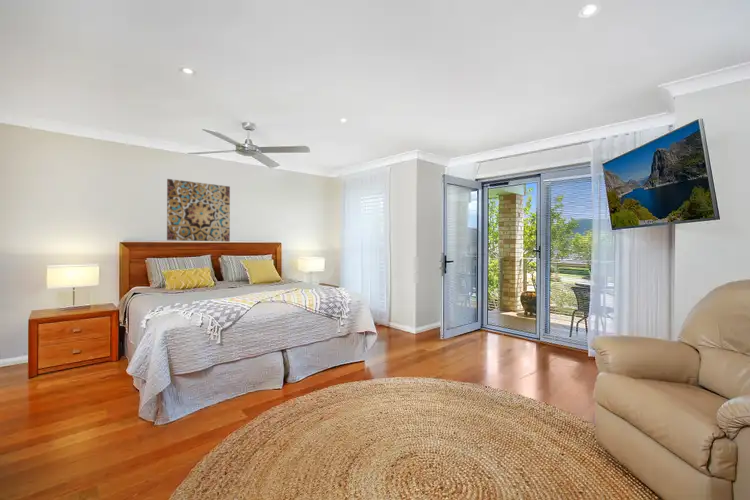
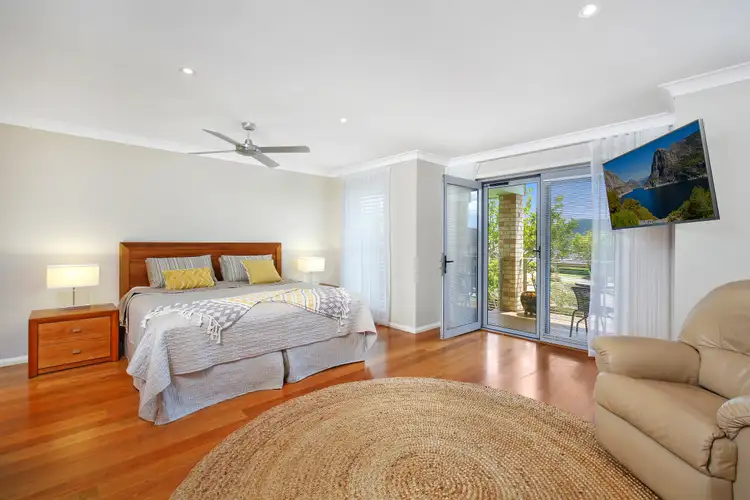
- wall art [166,178,231,243]
